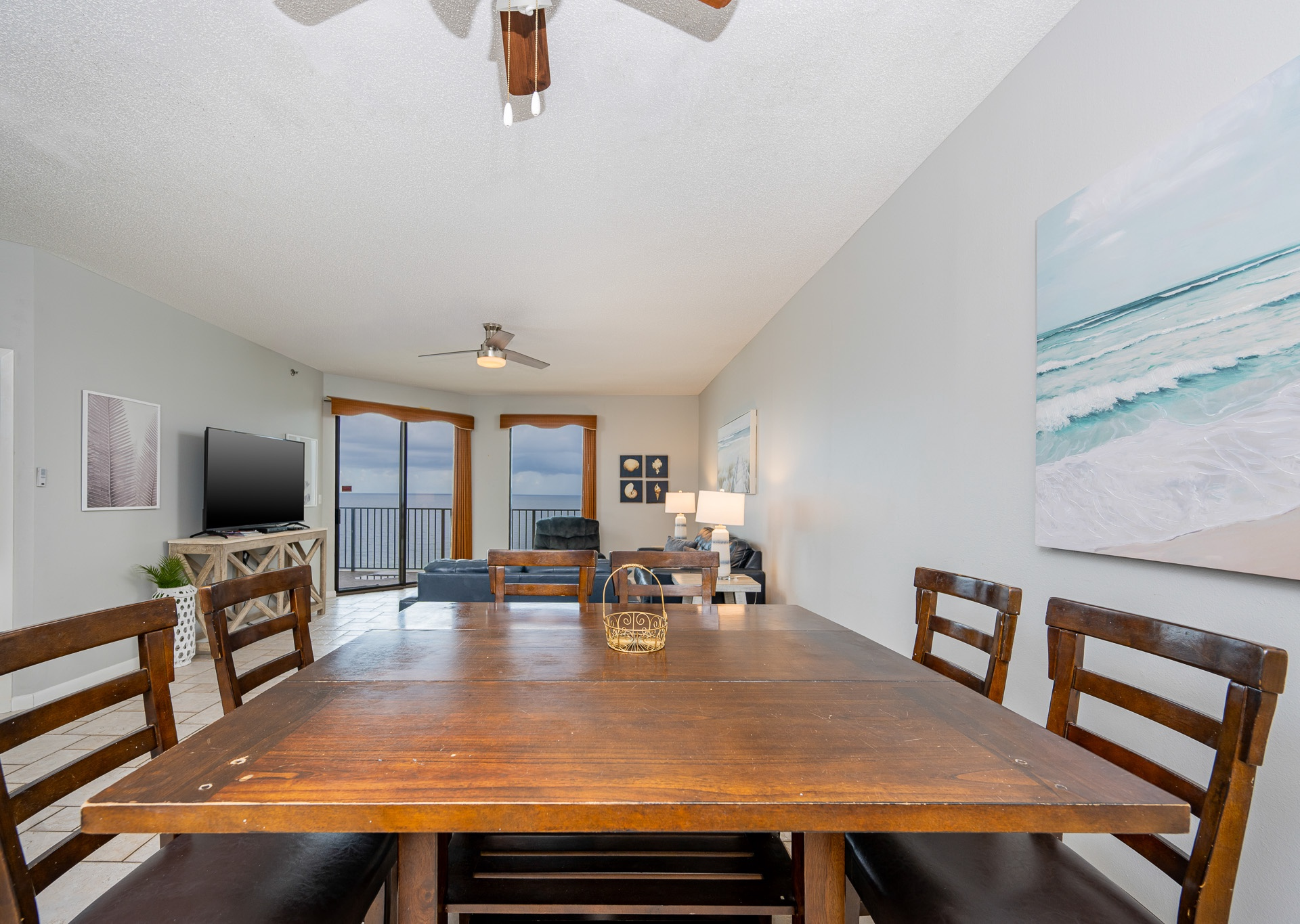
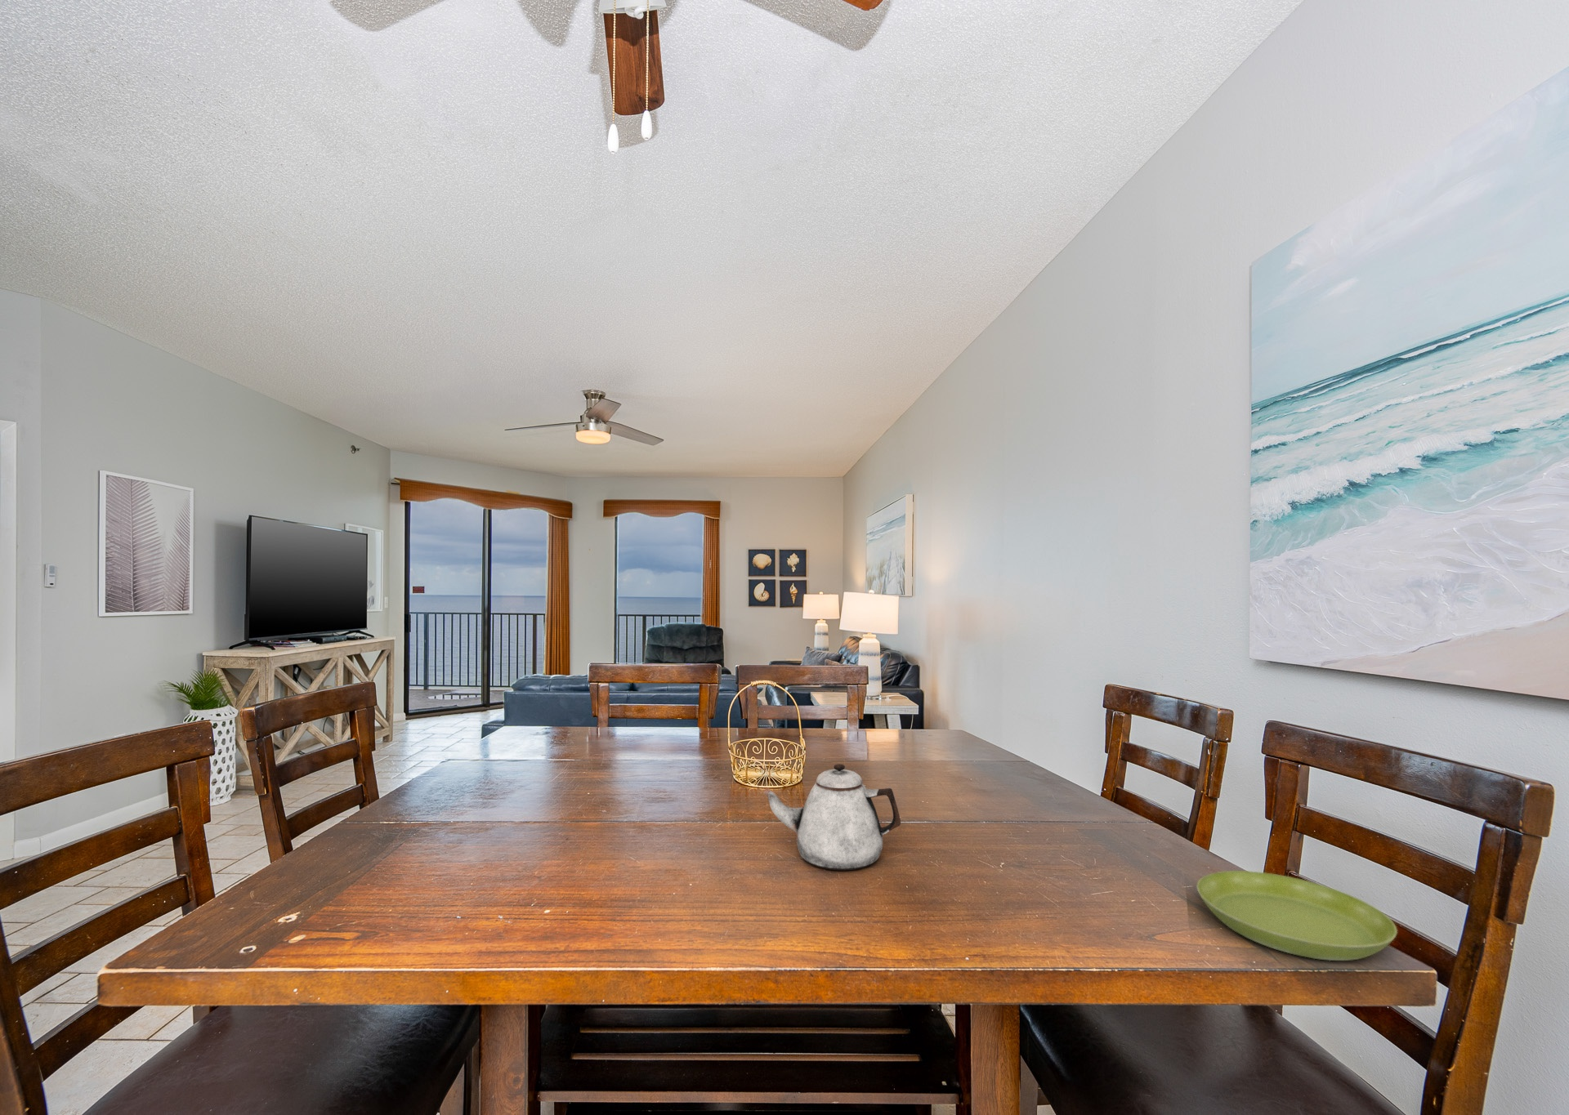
+ saucer [1196,870,1398,962]
+ teapot [763,763,902,871]
